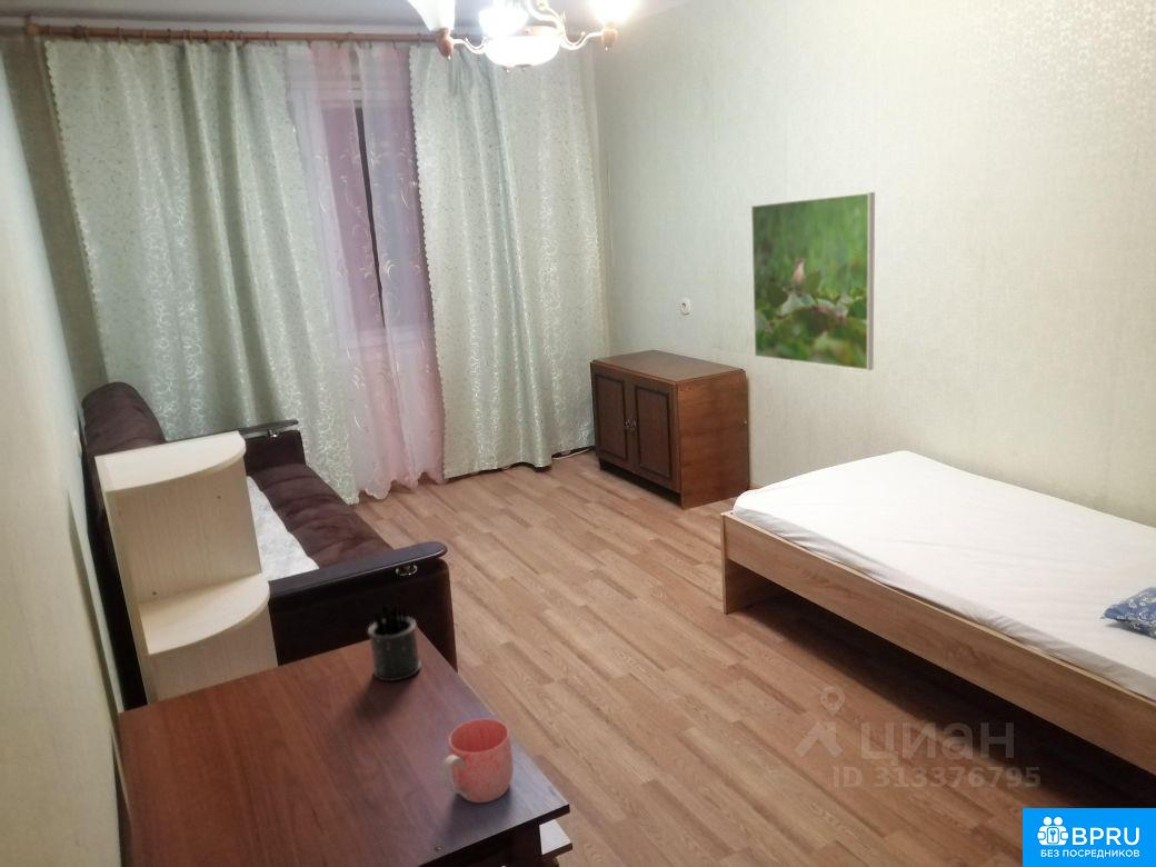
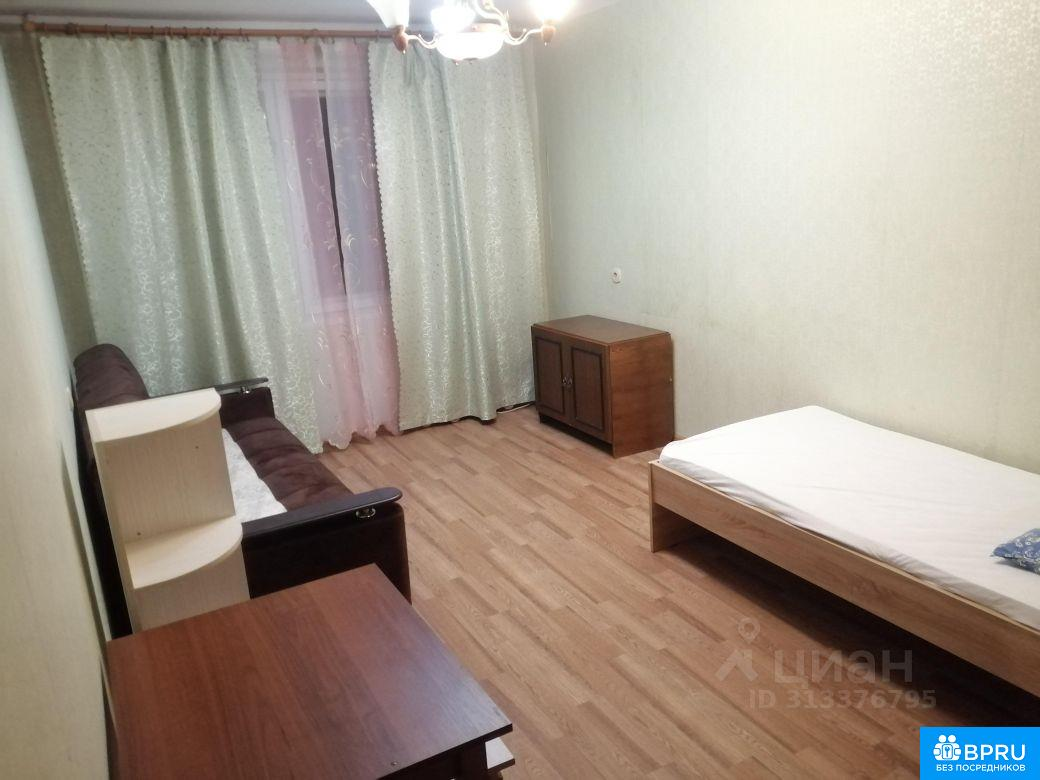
- mug [439,718,515,804]
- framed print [750,191,876,371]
- pen holder [367,601,422,682]
